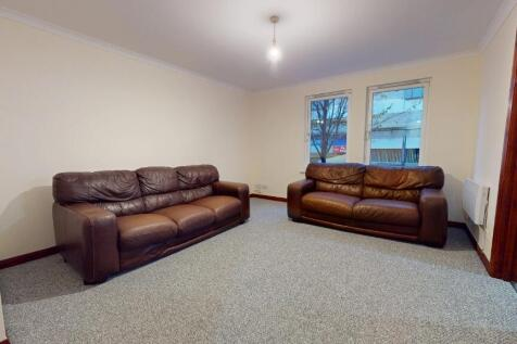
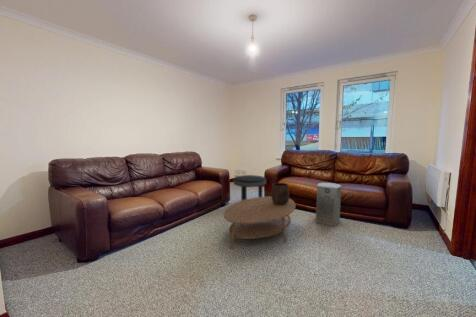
+ coffee table [223,195,297,250]
+ fan [315,182,342,227]
+ ceramic pot [270,182,290,204]
+ side table [232,174,267,201]
